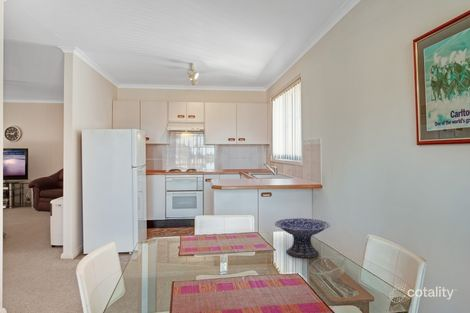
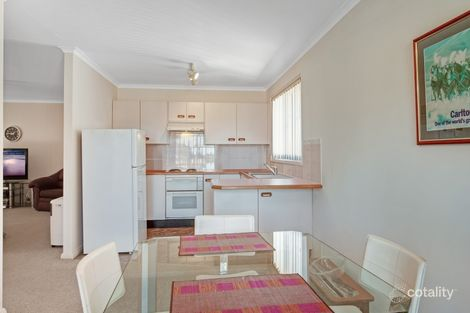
- decorative bowl [274,217,331,258]
